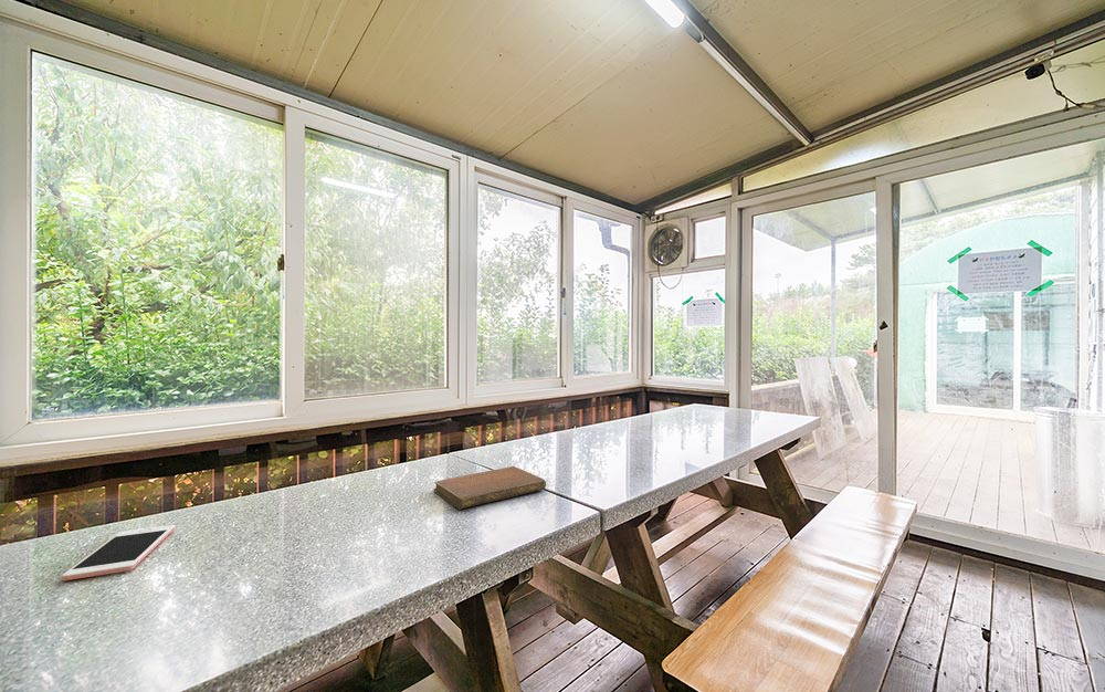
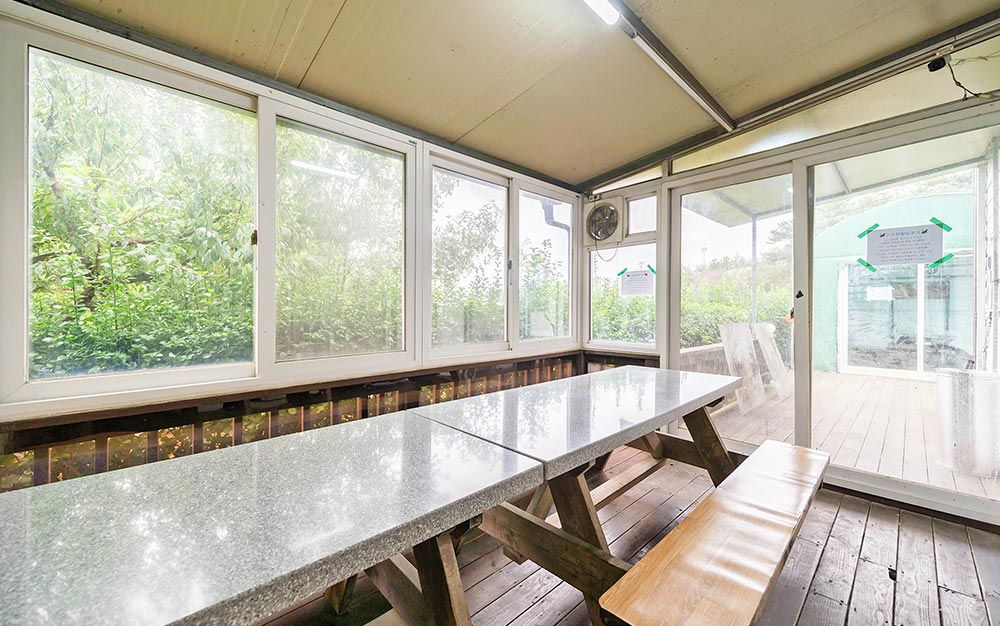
- notebook [432,465,547,511]
- cell phone [61,524,177,581]
